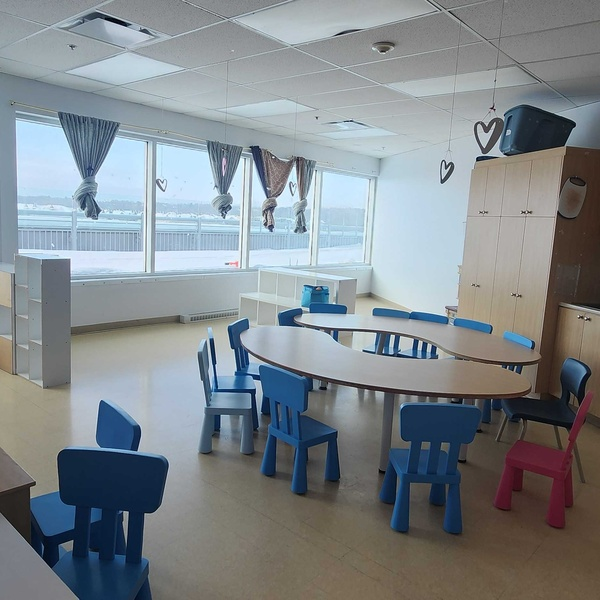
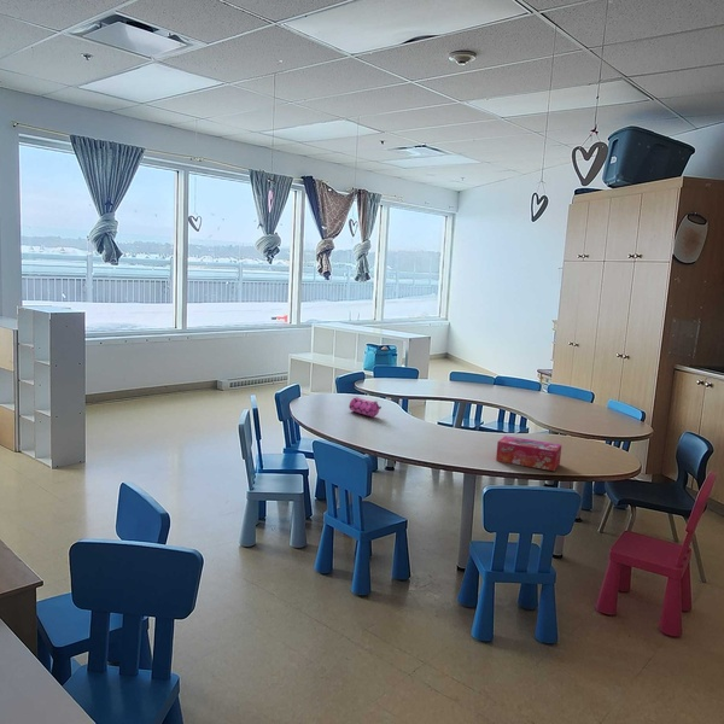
+ pencil case [348,396,383,418]
+ tissue box [495,434,562,472]
